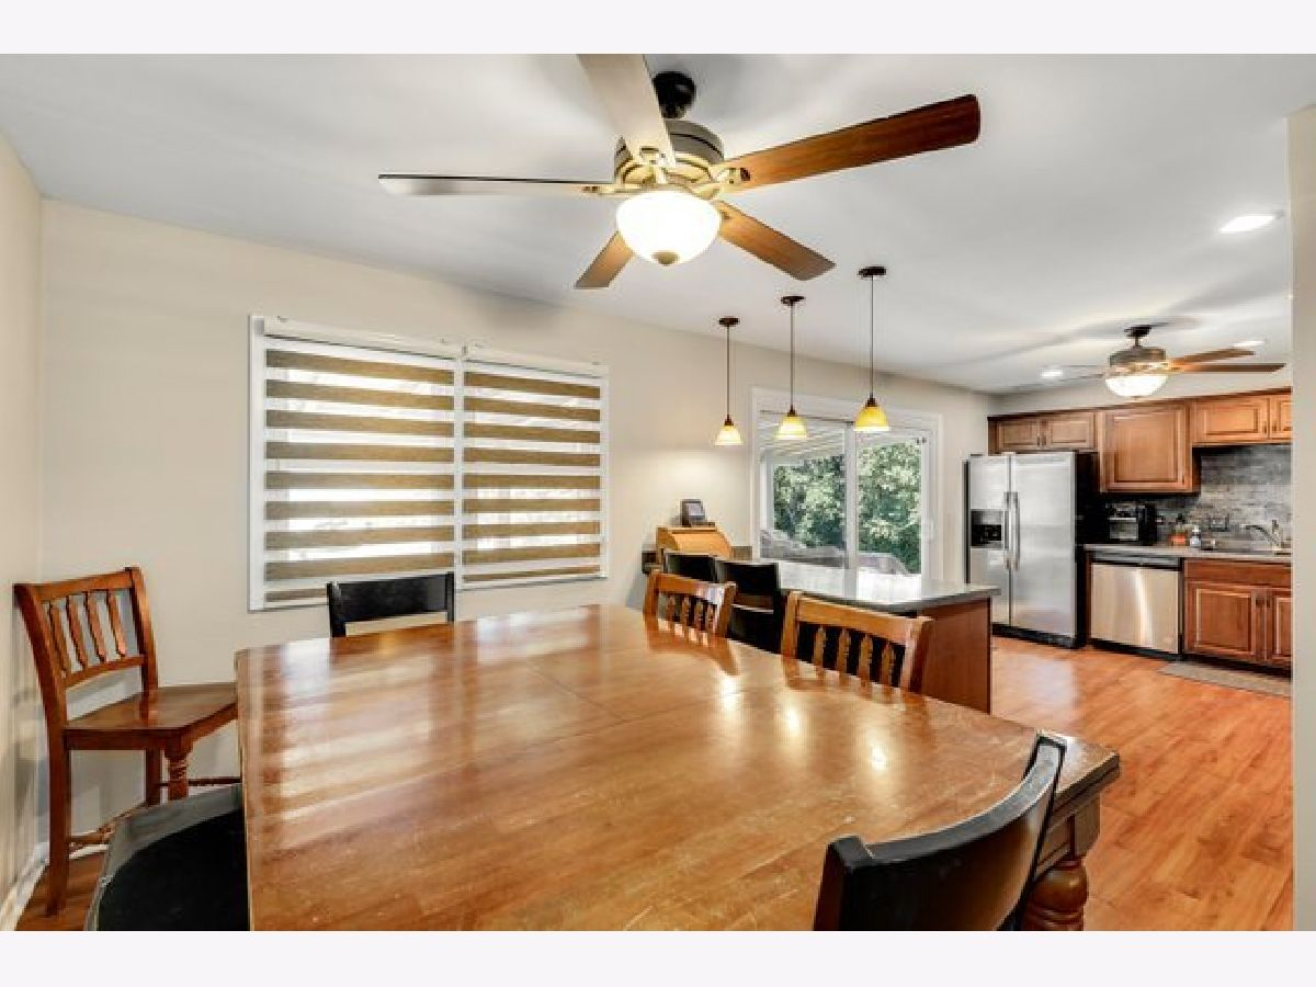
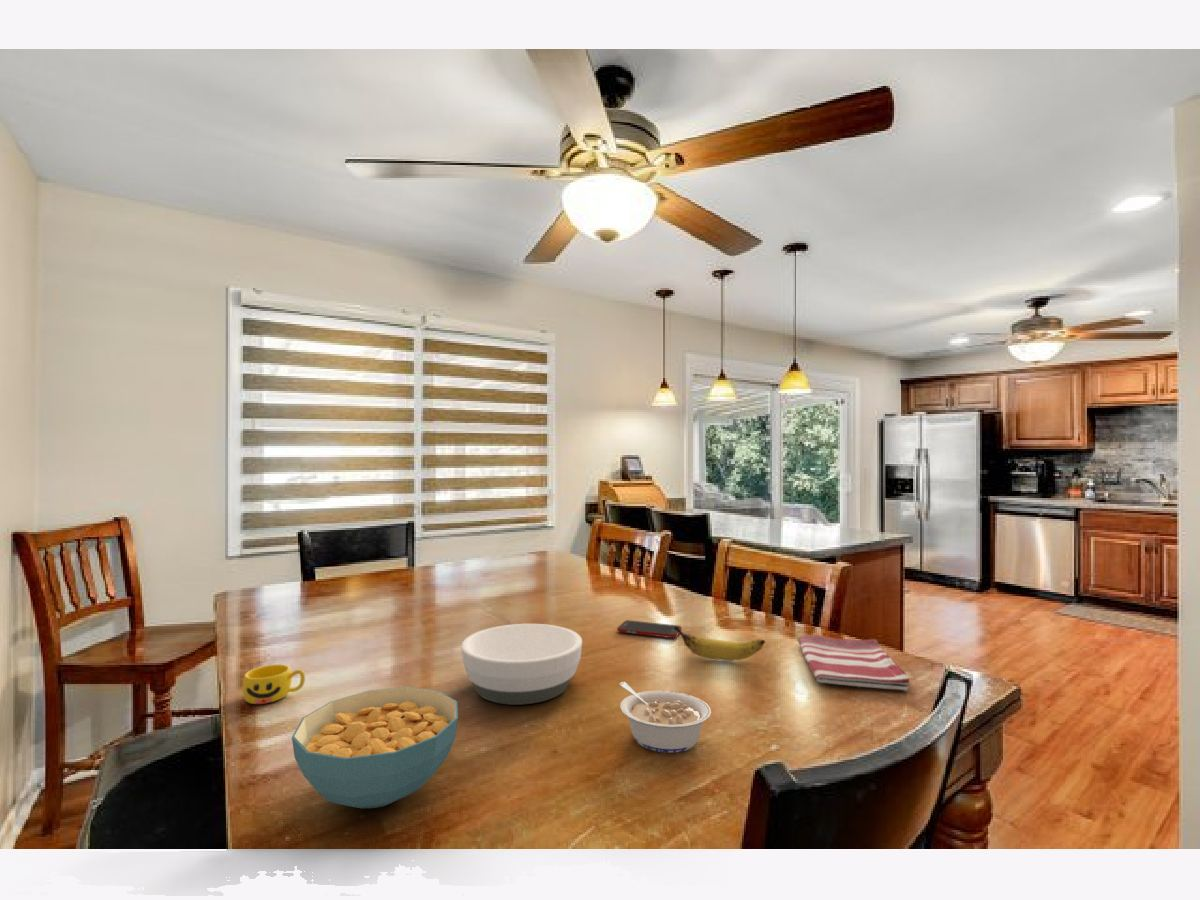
+ dish towel [796,634,911,692]
+ bowl [460,623,583,705]
+ banana [674,626,766,662]
+ legume [619,681,712,754]
+ cup [241,663,306,705]
+ cereal bowl [291,686,459,809]
+ cell phone [616,619,683,639]
